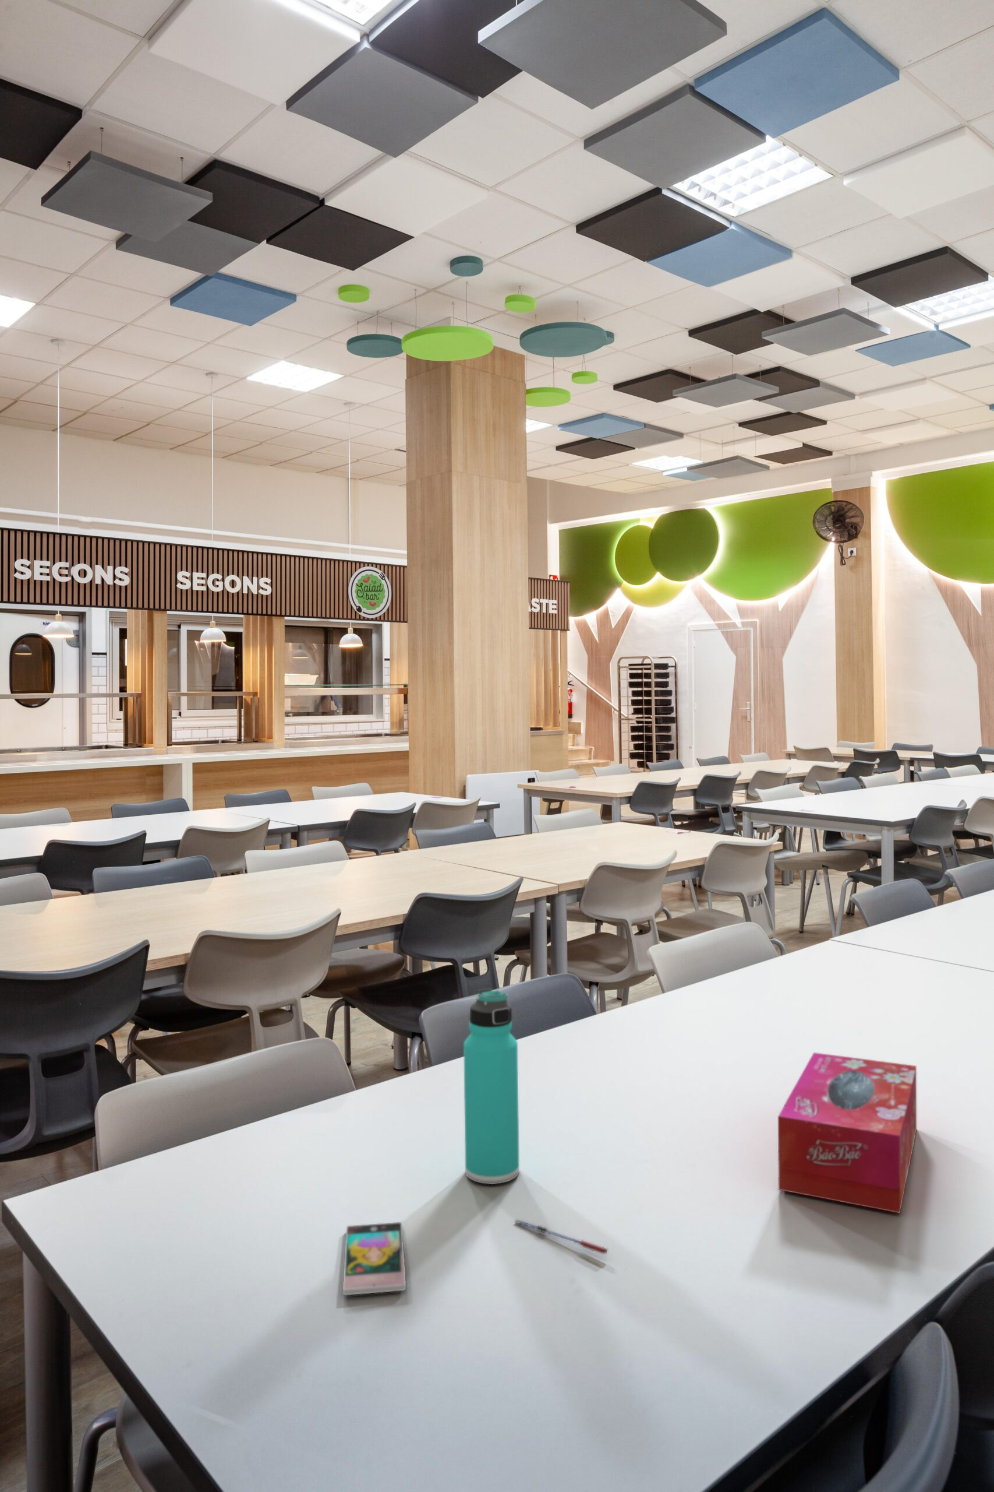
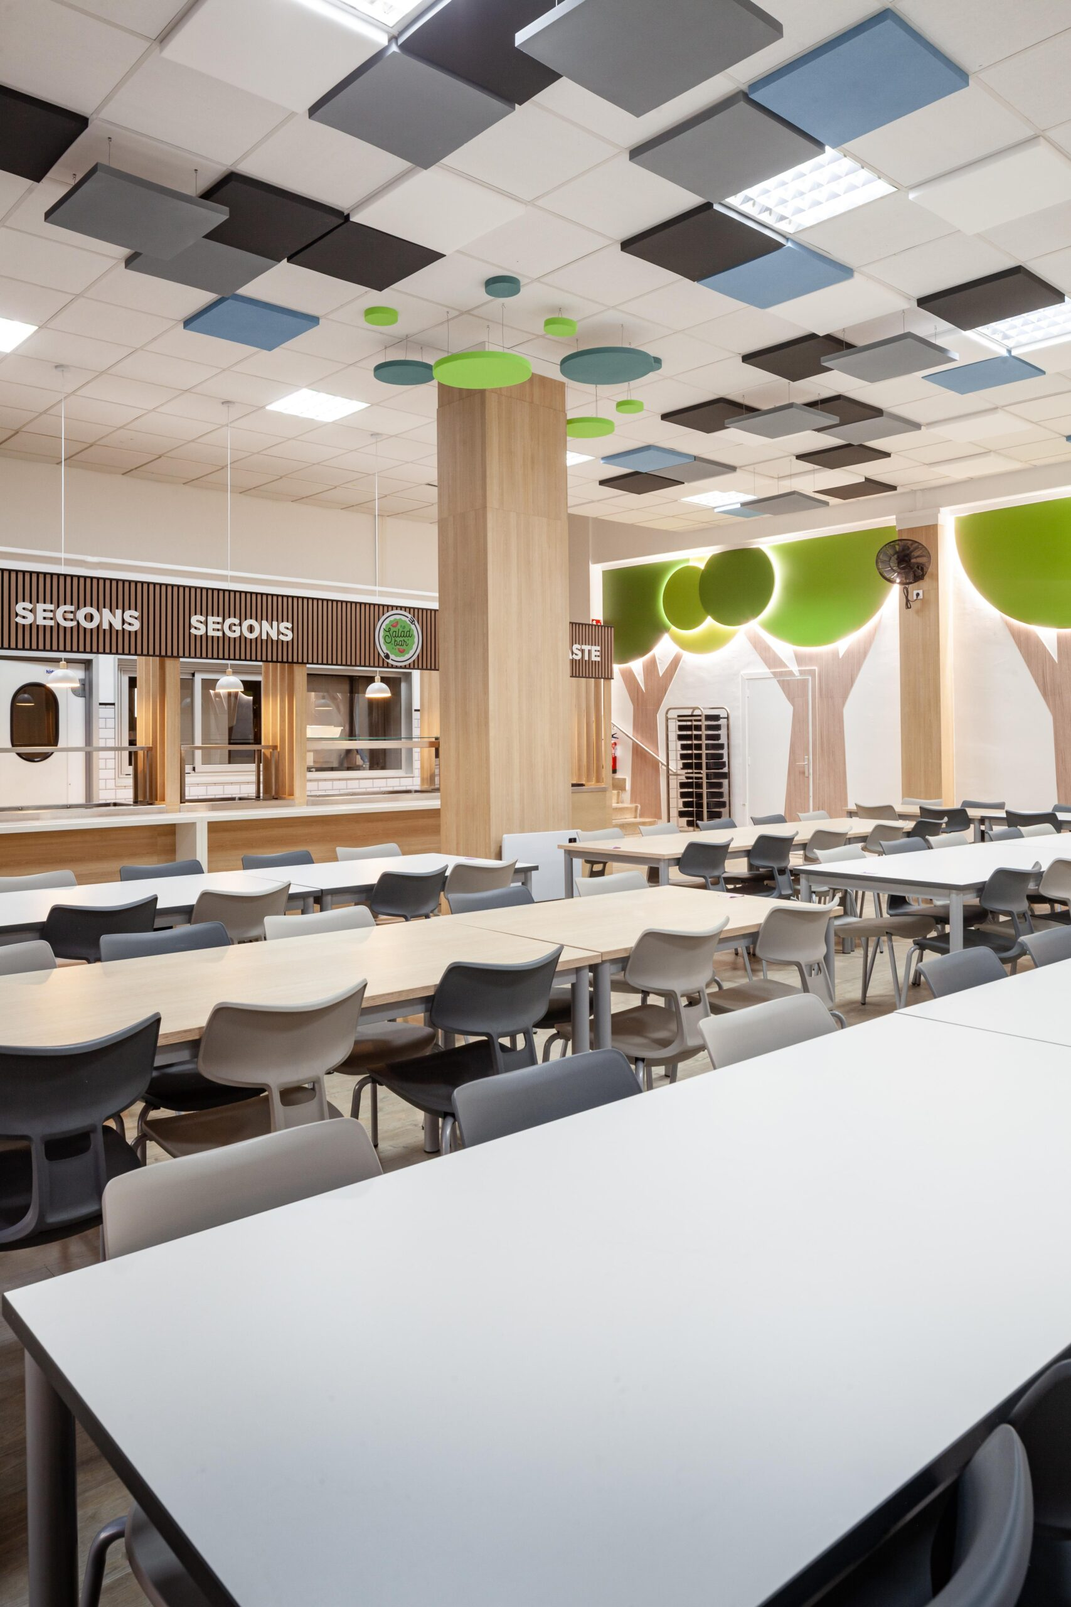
- pen [514,1219,609,1254]
- tissue box [778,1052,917,1214]
- smartphone [343,1221,406,1296]
- thermos bottle [463,988,520,1184]
